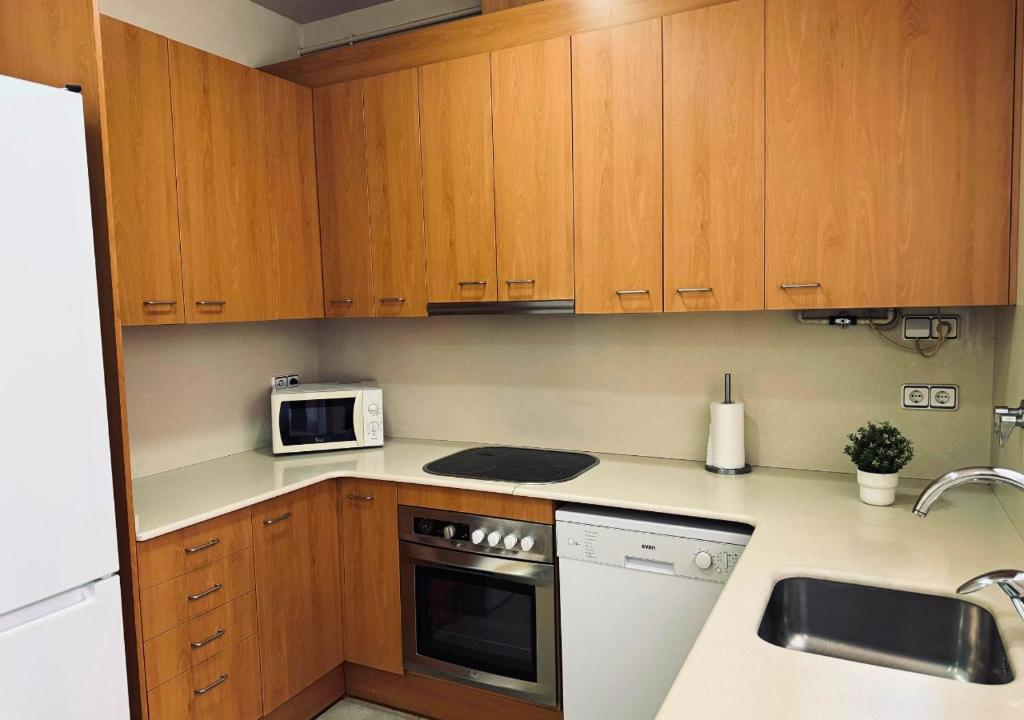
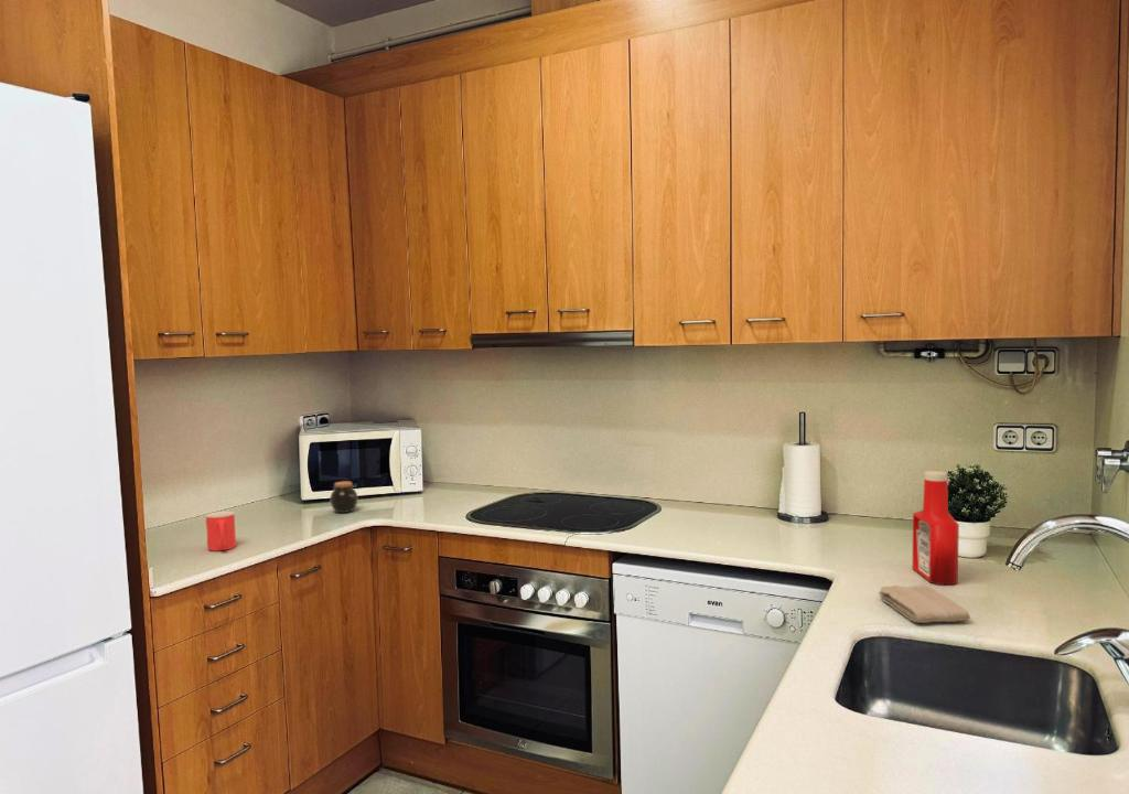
+ washcloth [878,583,971,624]
+ mug [205,511,237,552]
+ soap bottle [912,470,960,586]
+ jar [329,481,358,514]
